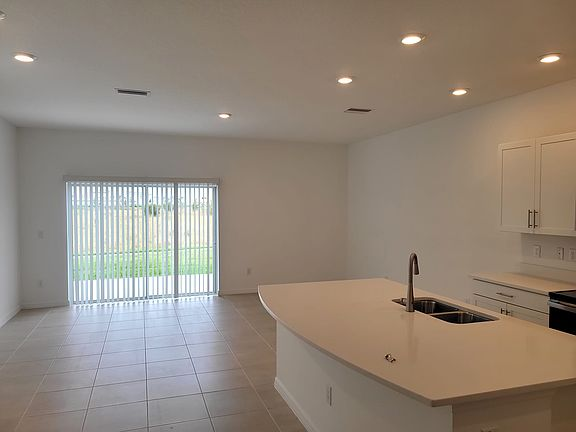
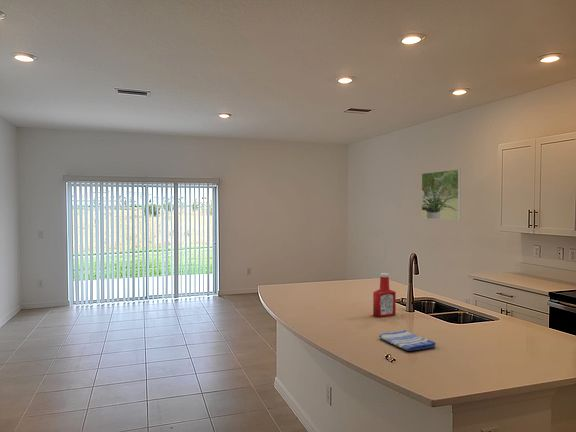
+ dish towel [378,329,437,352]
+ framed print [421,168,462,221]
+ soap bottle [372,272,397,318]
